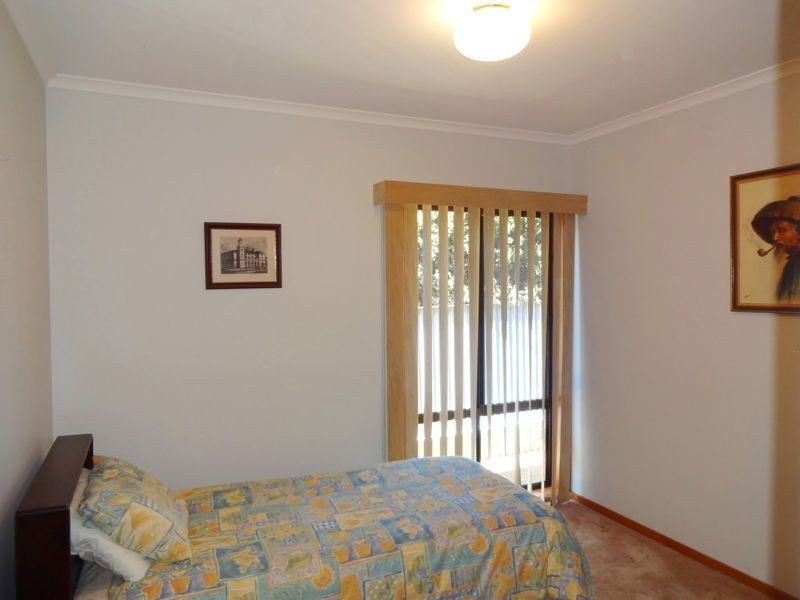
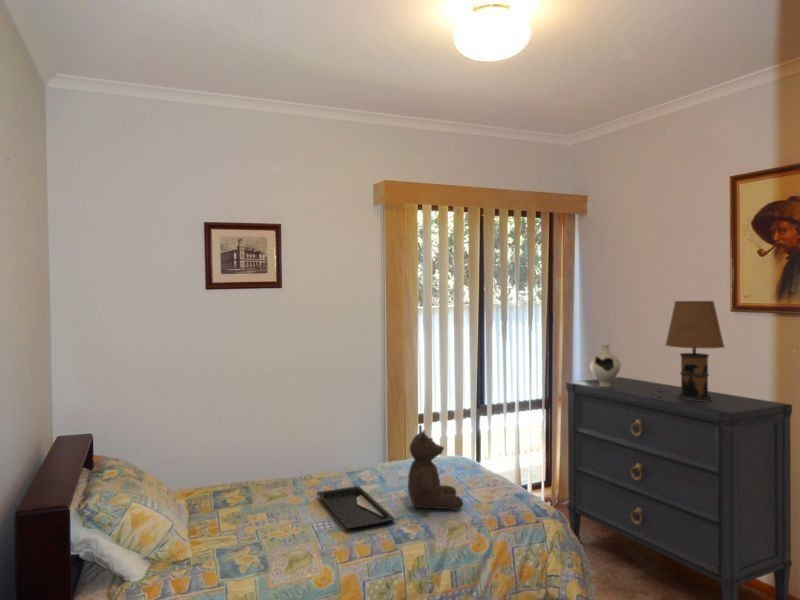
+ serving tray [316,485,396,530]
+ dresser [565,376,793,600]
+ decorative vase [589,342,622,387]
+ teddy bear [407,424,464,511]
+ table lamp [648,300,726,401]
